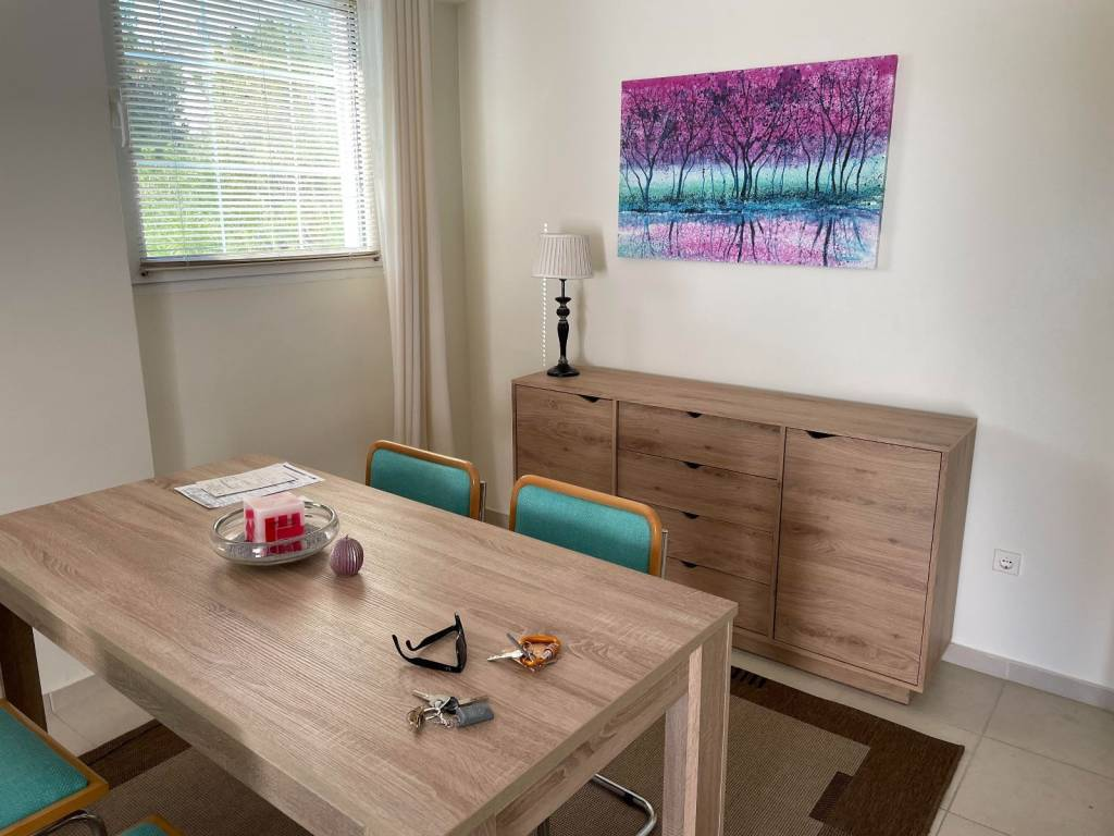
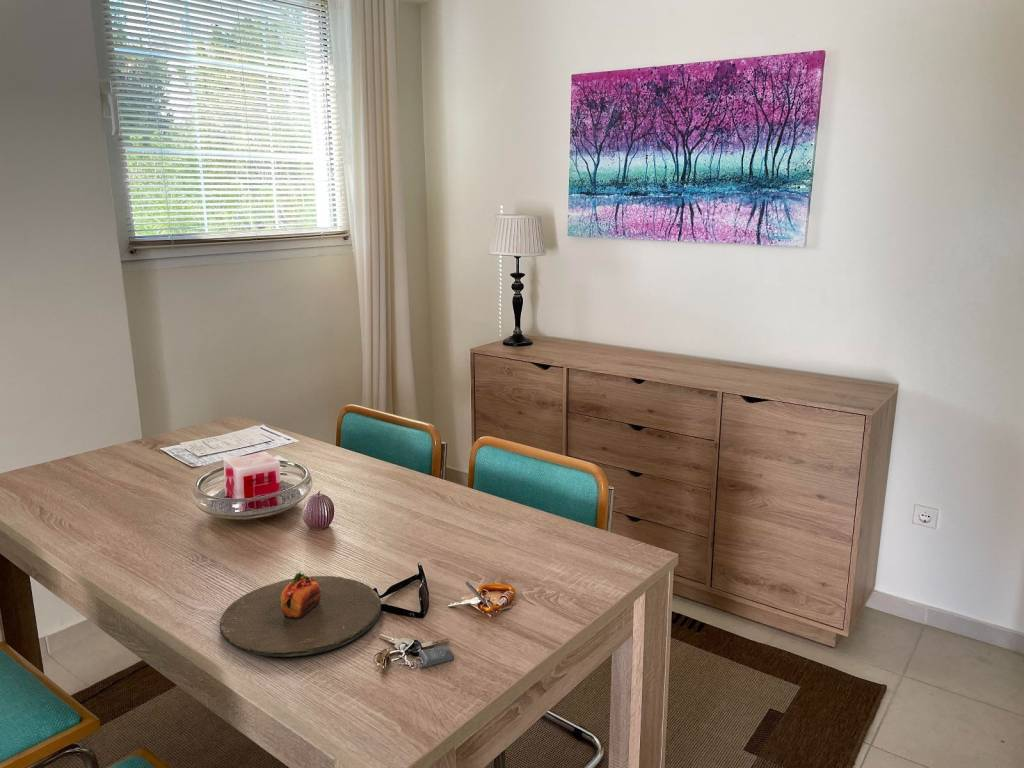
+ plate [219,570,382,658]
